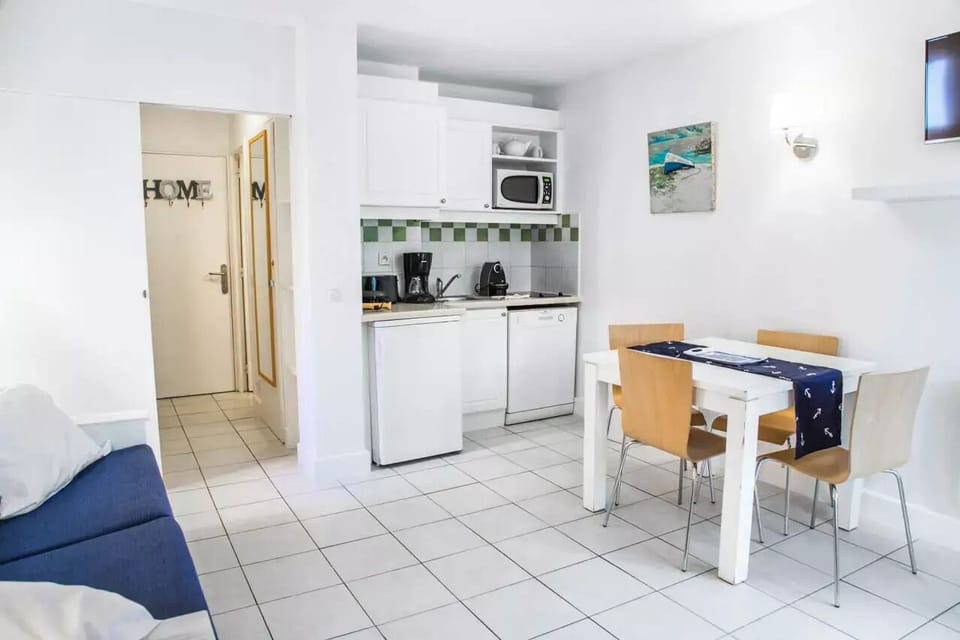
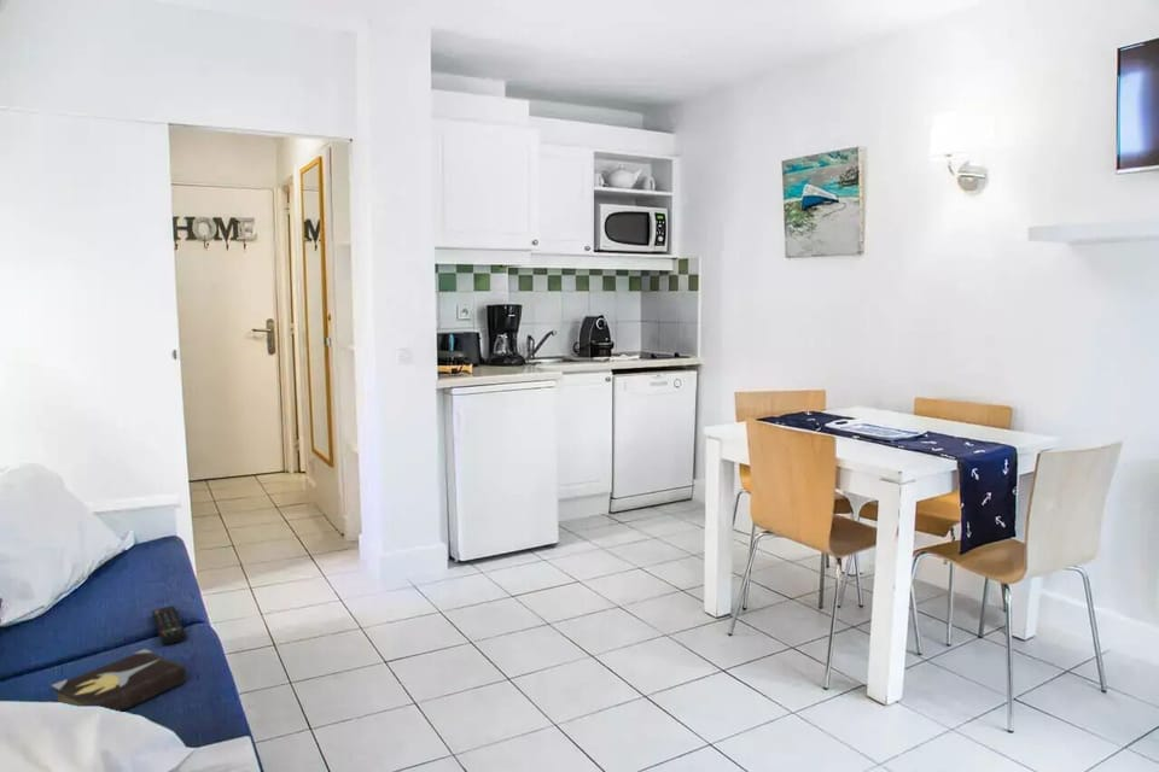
+ hardback book [51,648,188,713]
+ remote control [151,604,188,645]
